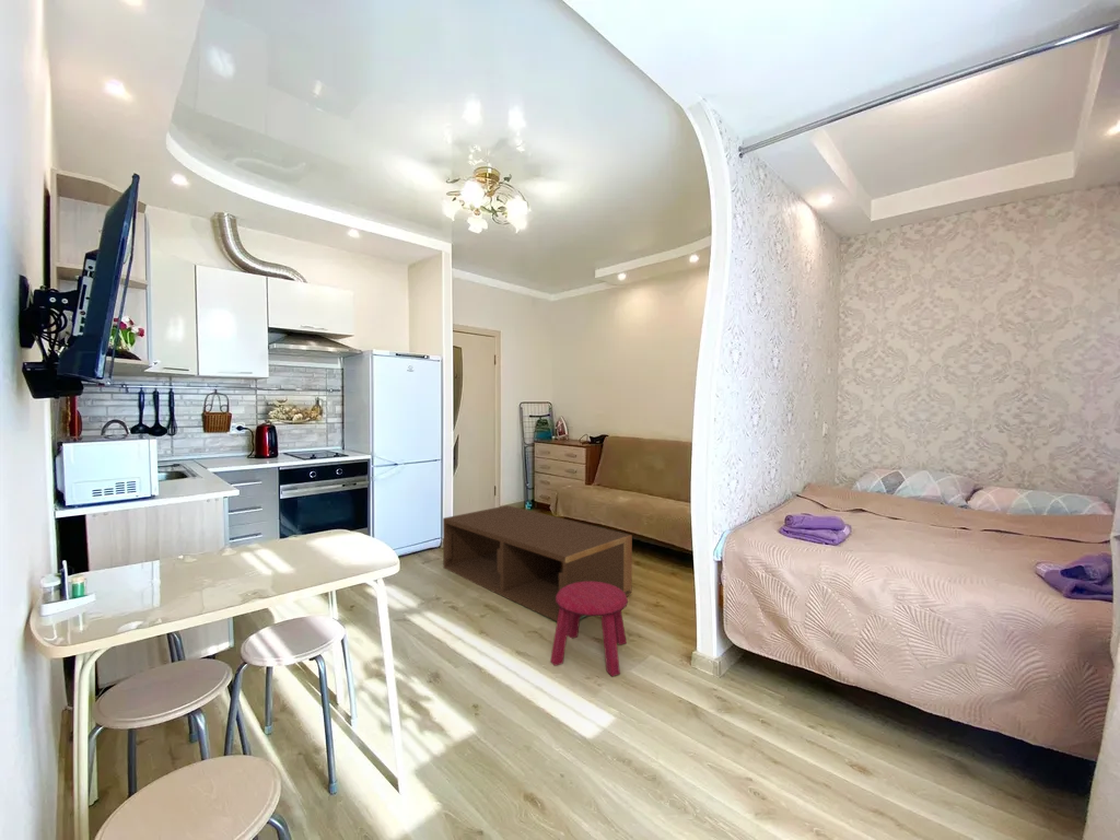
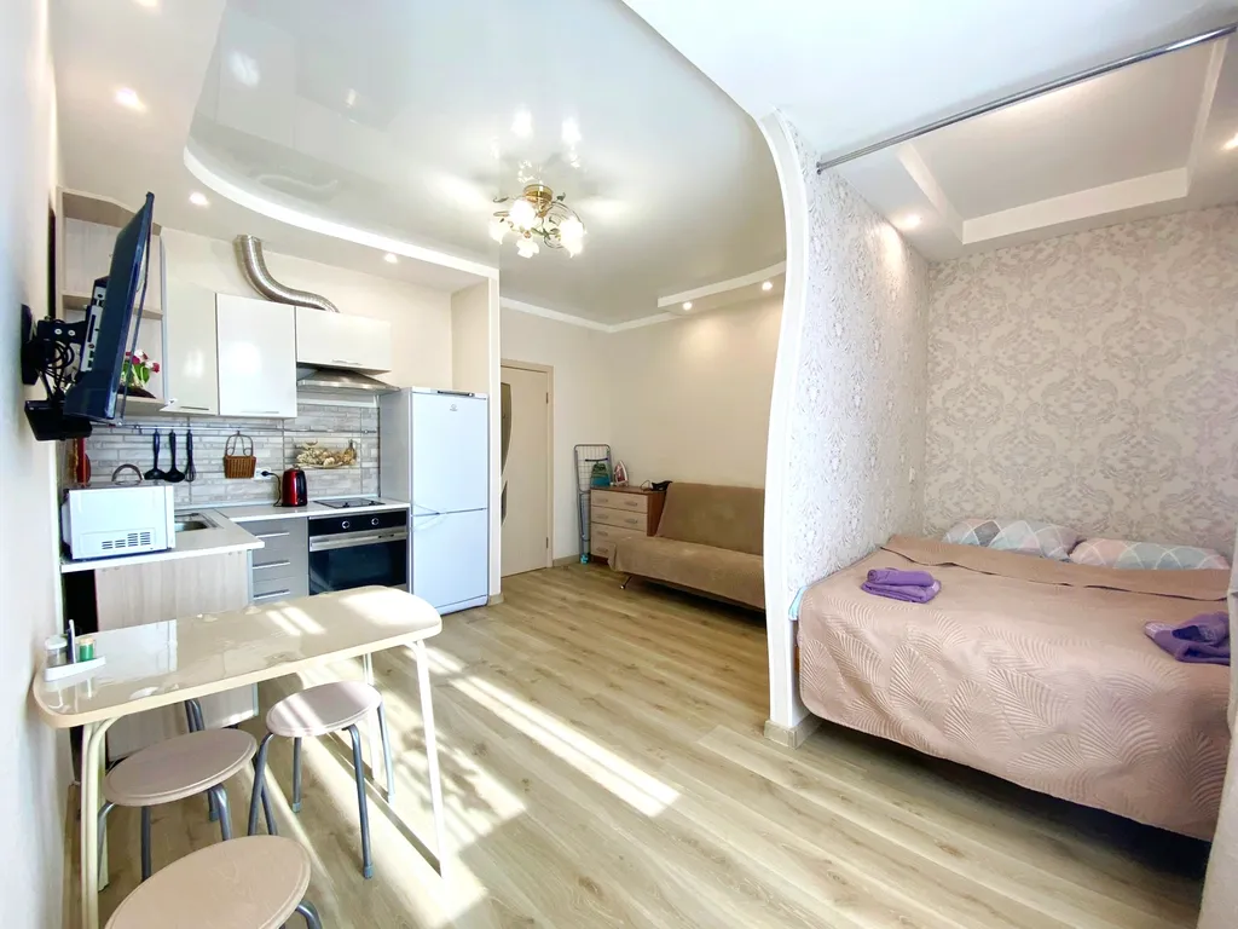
- coffee table [442,504,633,622]
- stool [549,582,629,677]
